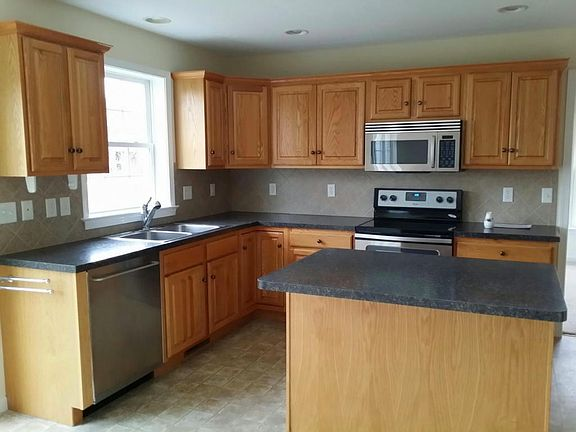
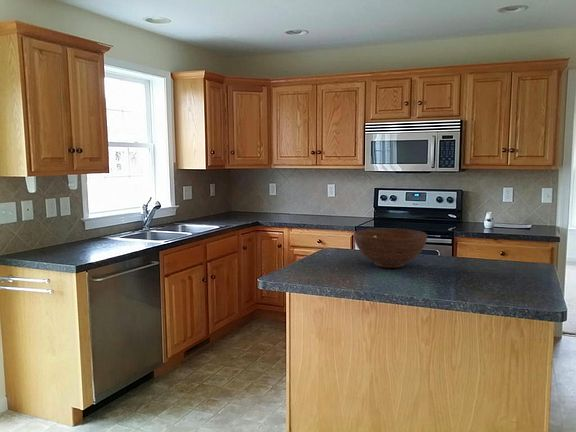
+ fruit bowl [353,228,428,269]
